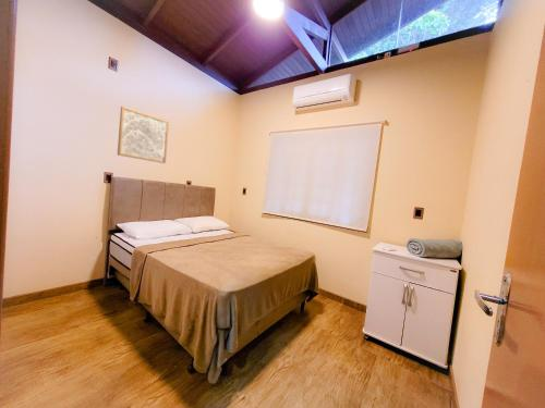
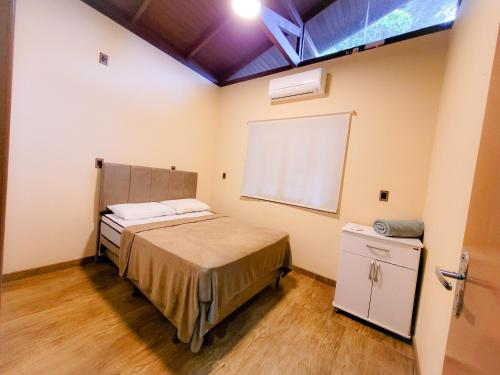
- wall art [117,106,170,164]
